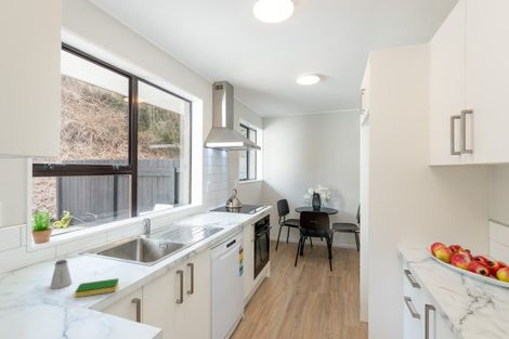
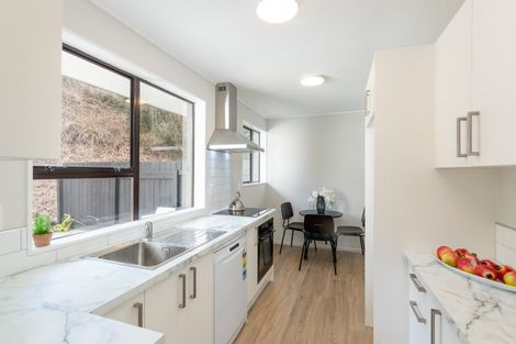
- dish sponge [74,277,119,298]
- saltshaker [49,259,73,289]
